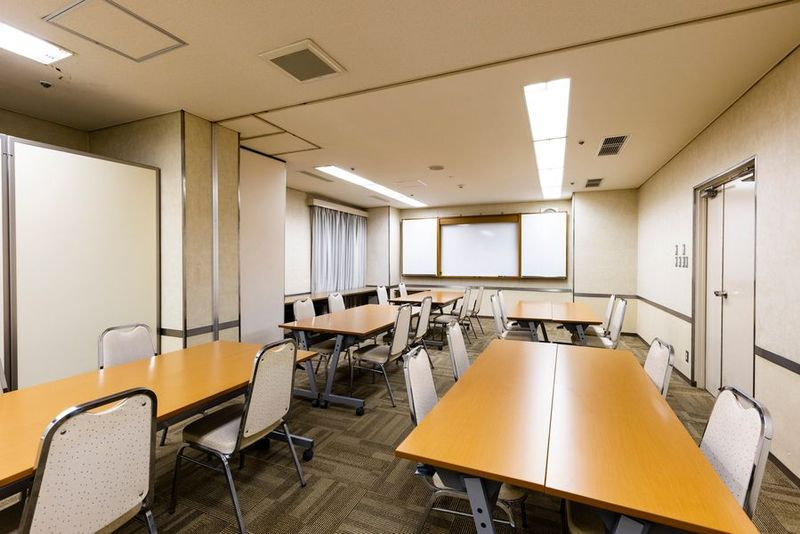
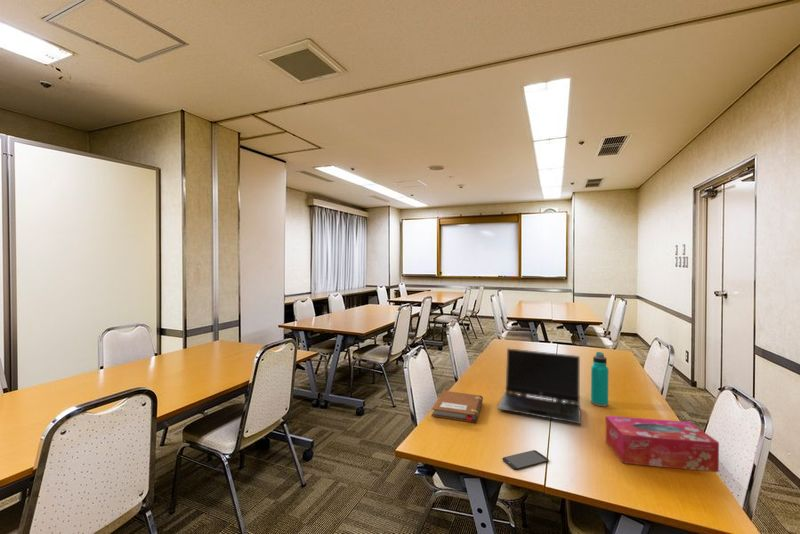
+ laptop computer [496,347,582,425]
+ water bottle [590,351,609,407]
+ tissue box [605,415,720,473]
+ smartphone [502,449,550,470]
+ notebook [431,390,484,423]
